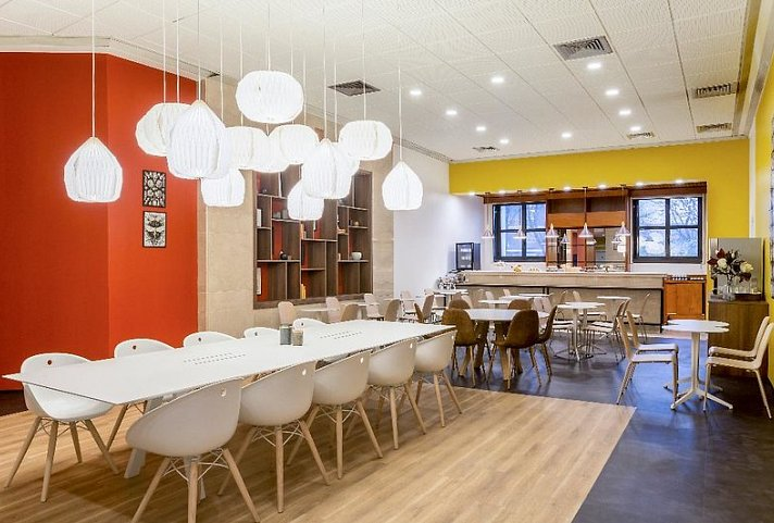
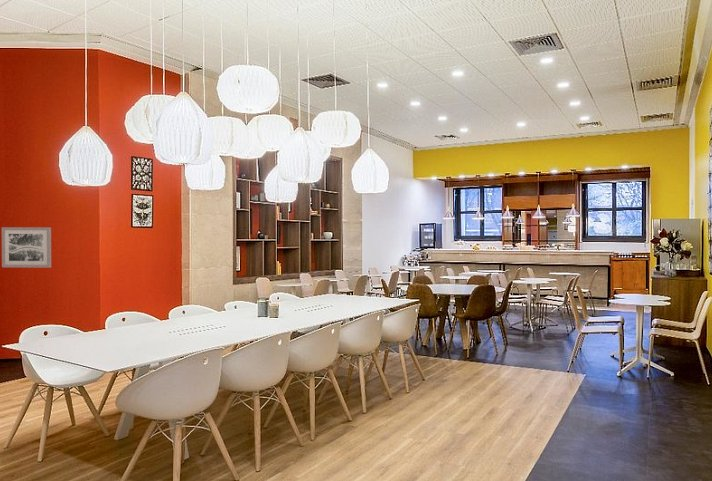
+ wall art [1,226,52,269]
